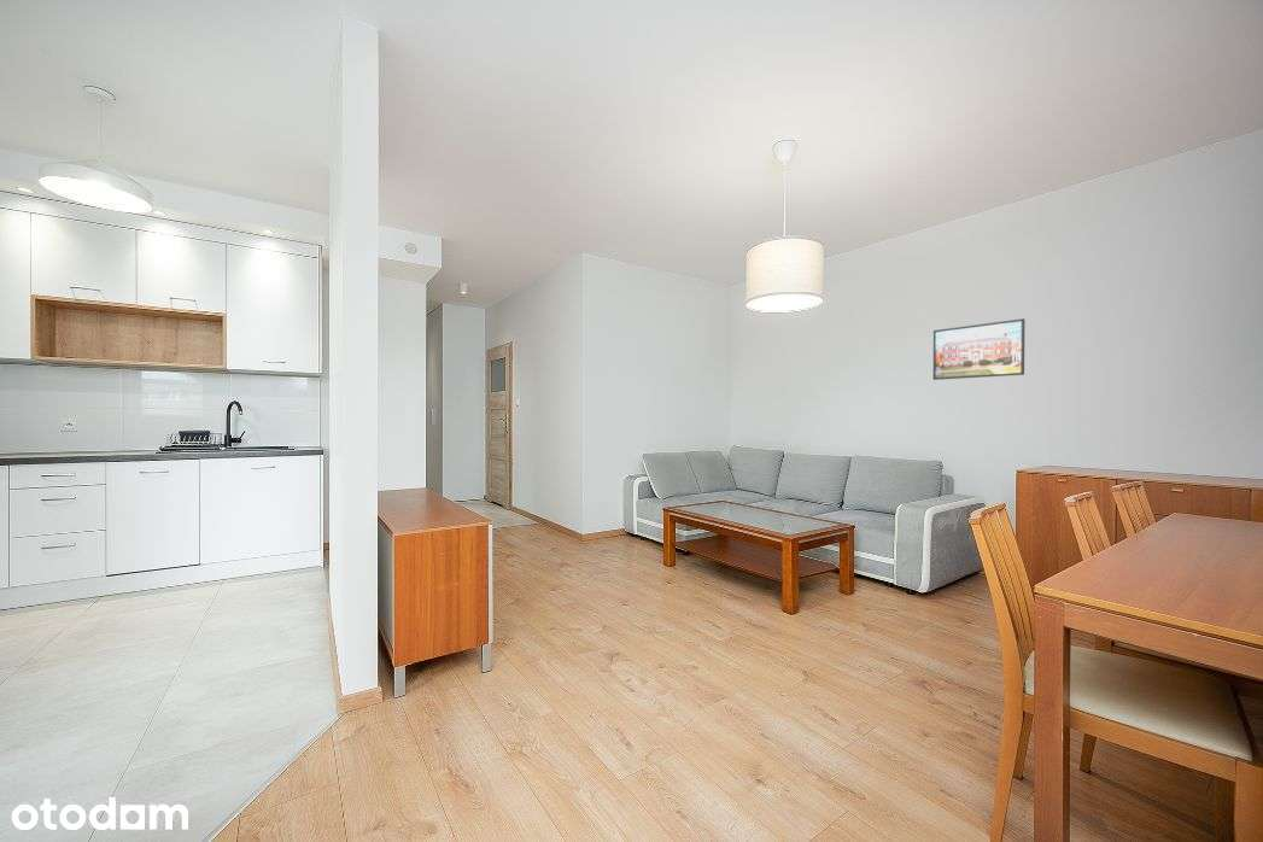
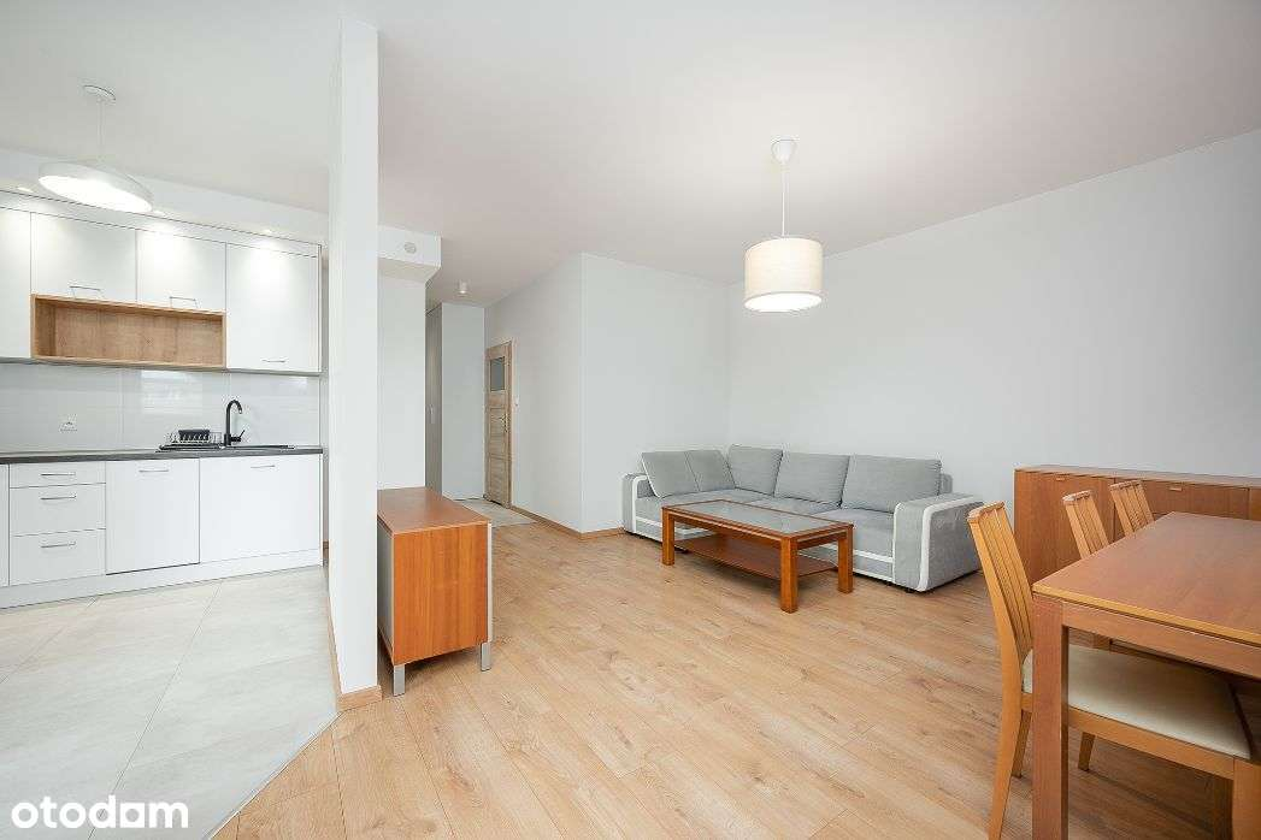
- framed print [932,317,1027,381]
